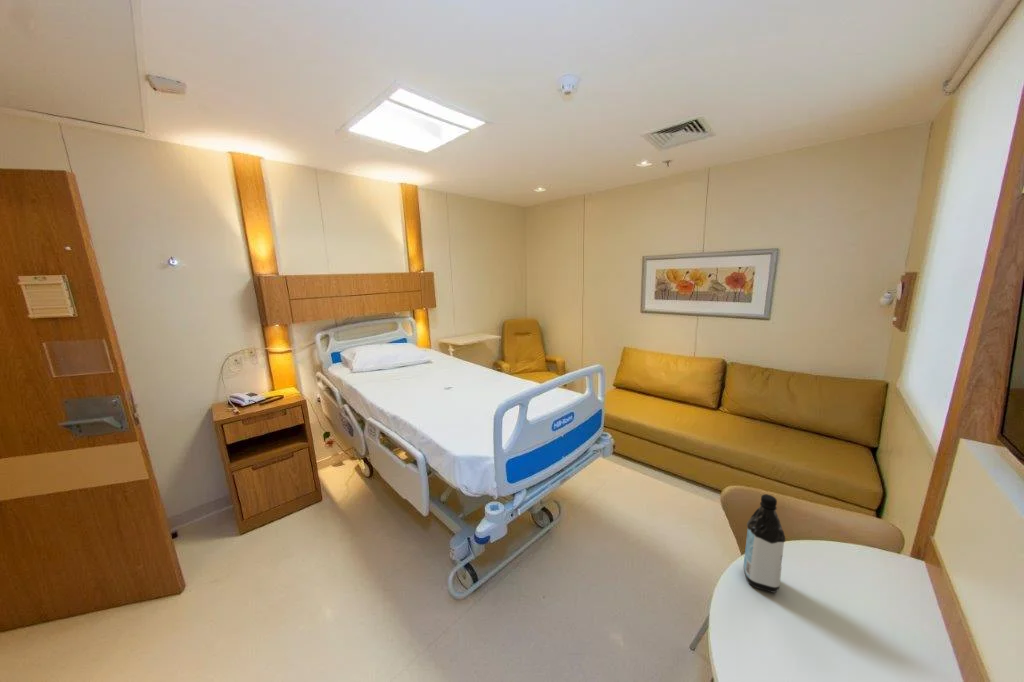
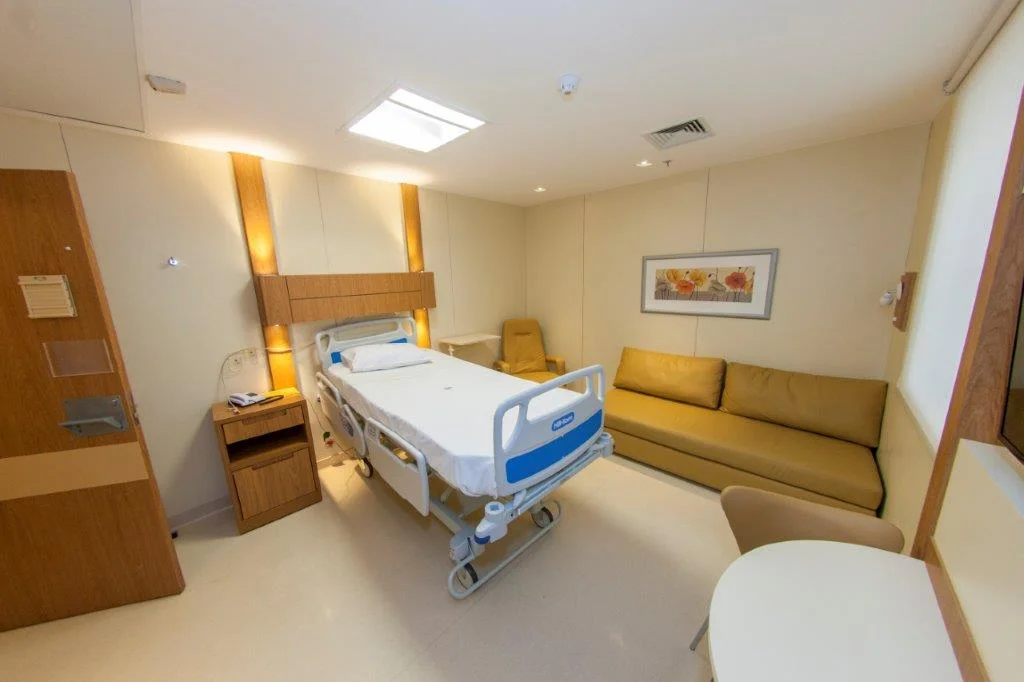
- water bottle [742,493,787,594]
